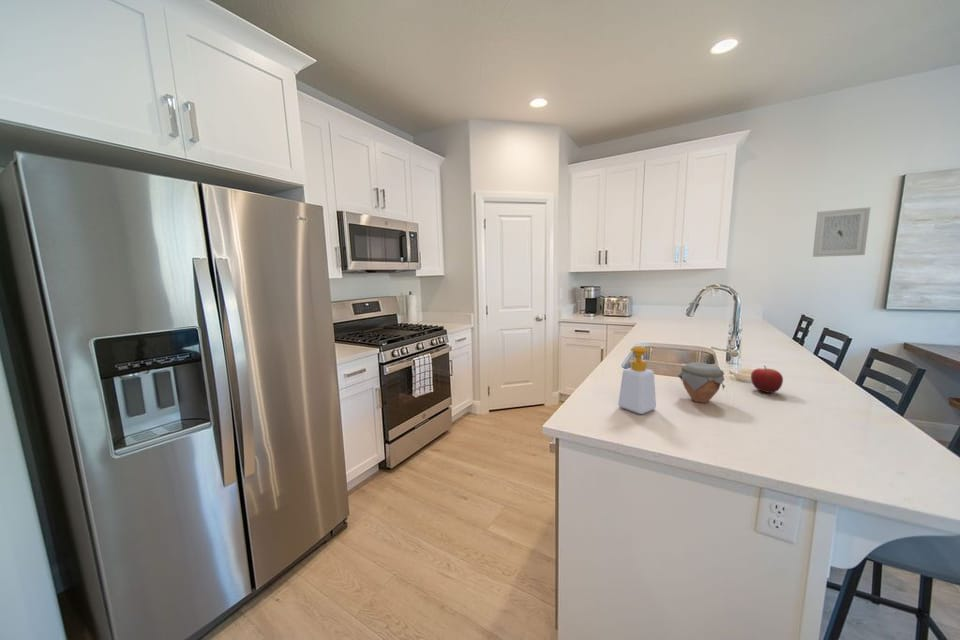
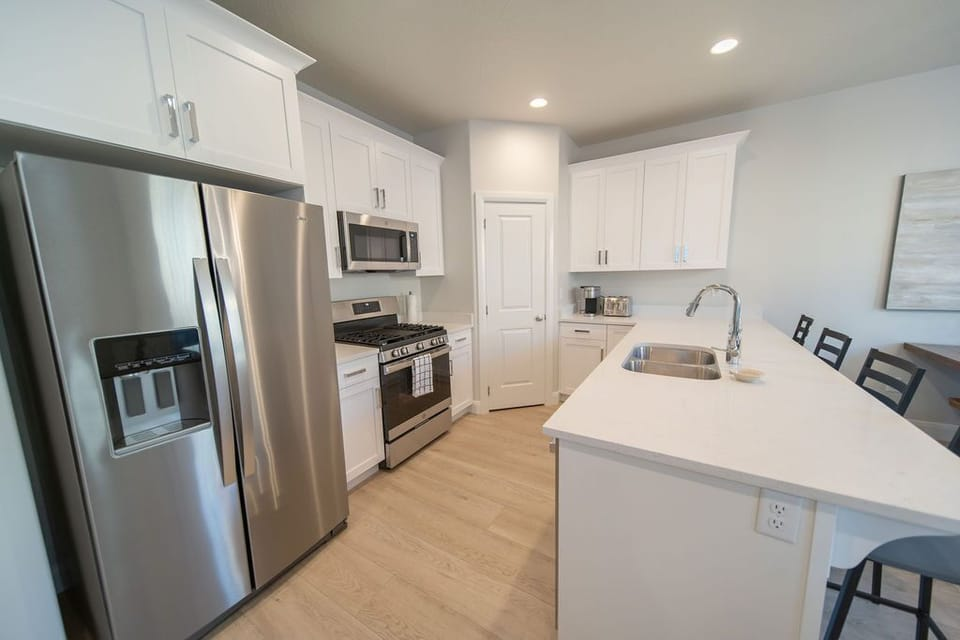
- jar [677,361,726,404]
- soap bottle [617,345,657,415]
- fruit [750,365,784,394]
- wall art [812,206,871,258]
